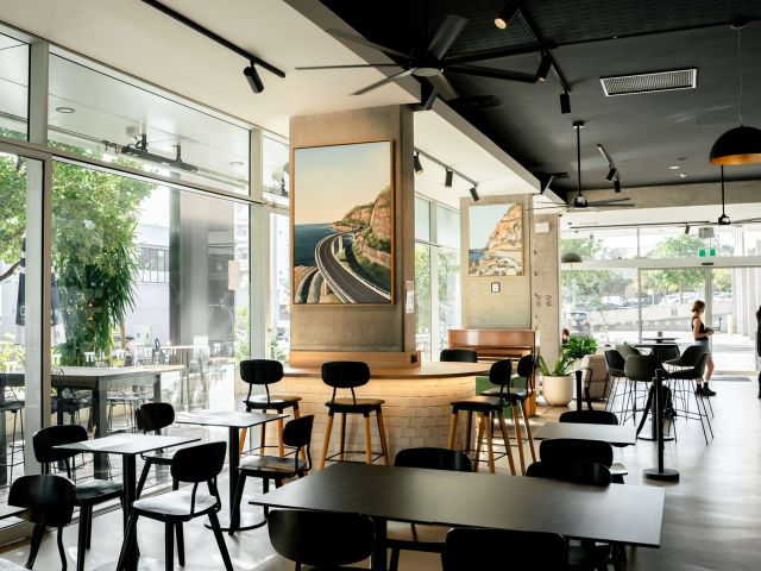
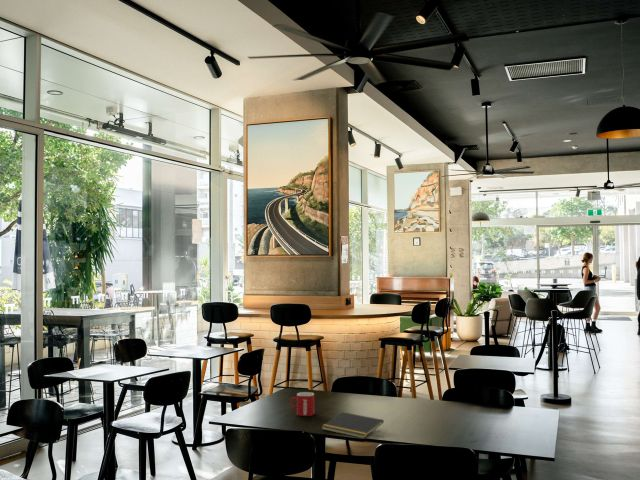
+ notepad [320,411,385,439]
+ mug [290,391,316,417]
